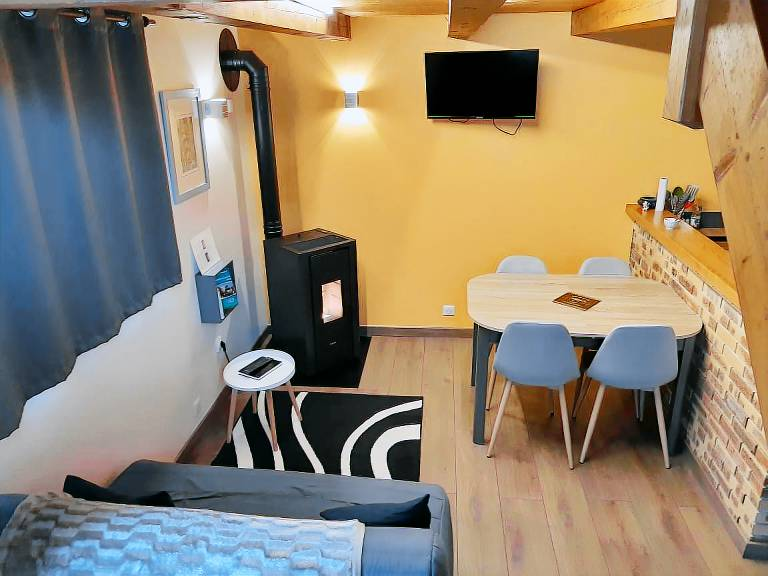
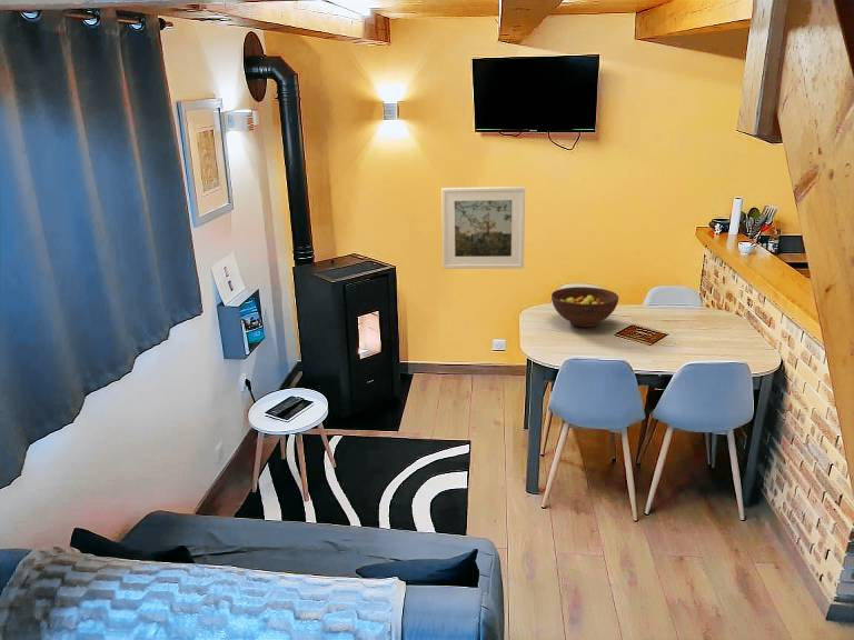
+ fruit bowl [550,286,619,328]
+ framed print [440,186,526,270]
